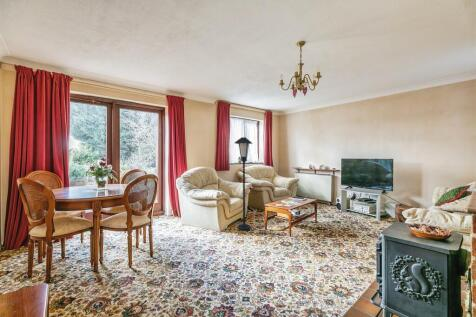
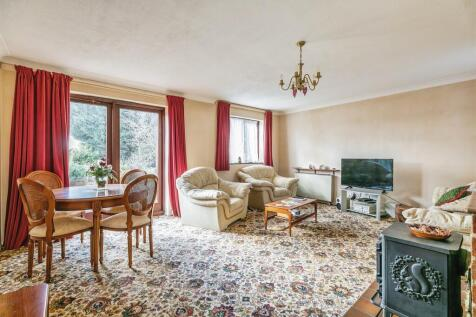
- floor lamp [234,136,254,231]
